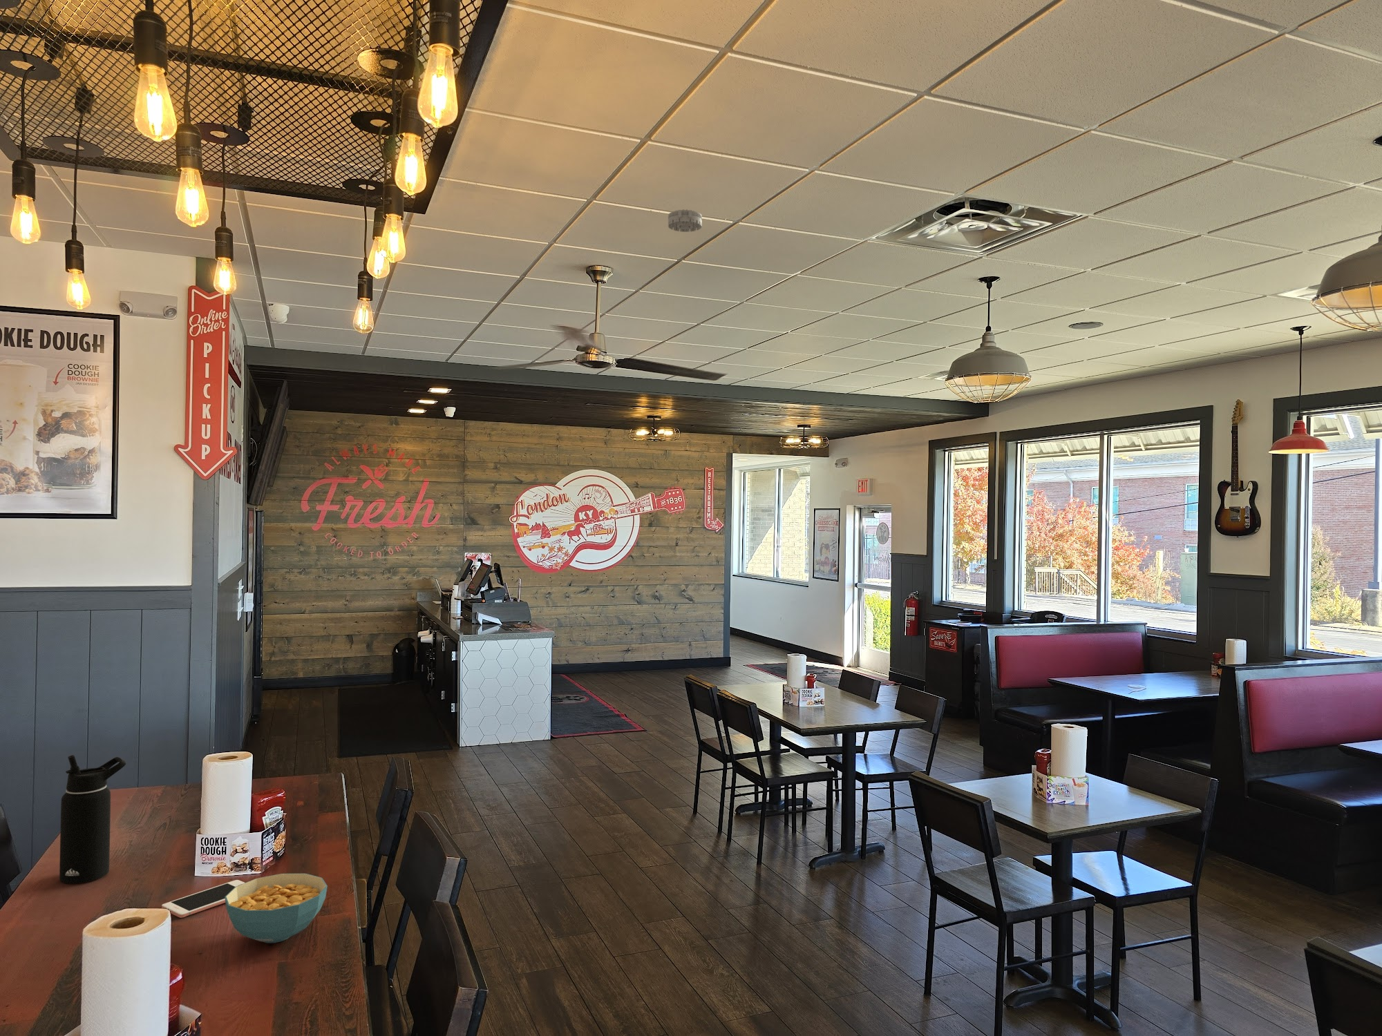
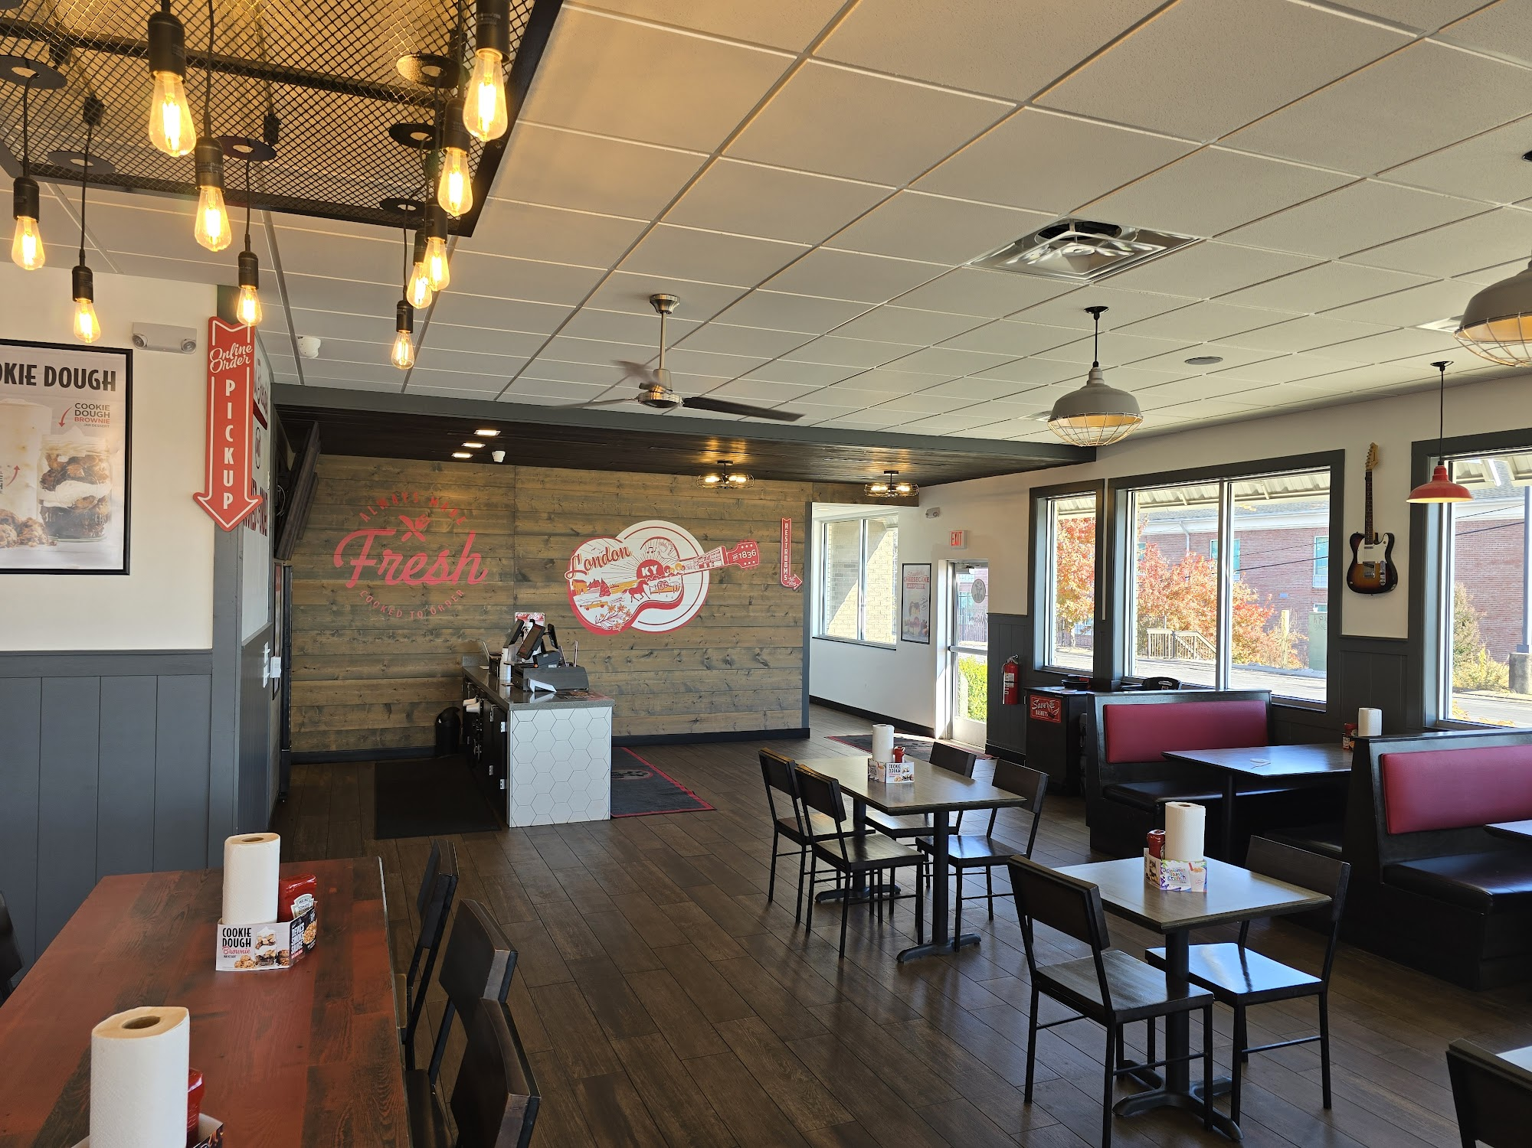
- water bottle [59,754,126,885]
- smoke detector [667,209,703,233]
- cereal bowl [225,873,329,943]
- cell phone [161,879,245,918]
